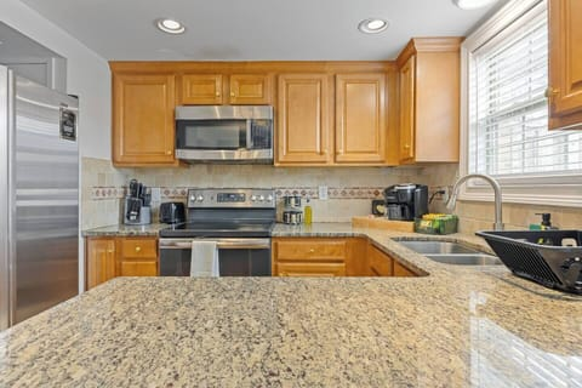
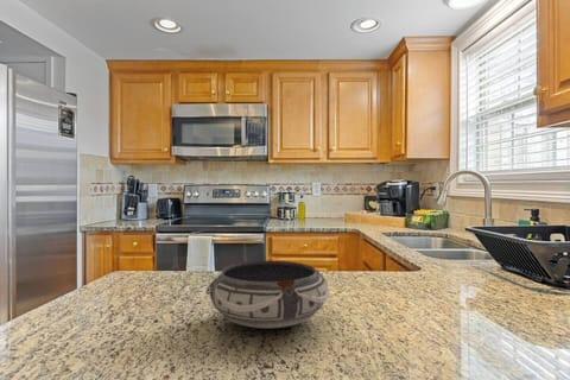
+ bowl [205,260,330,329]
